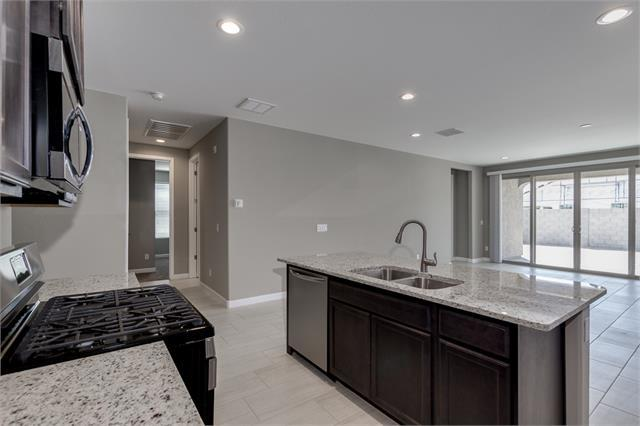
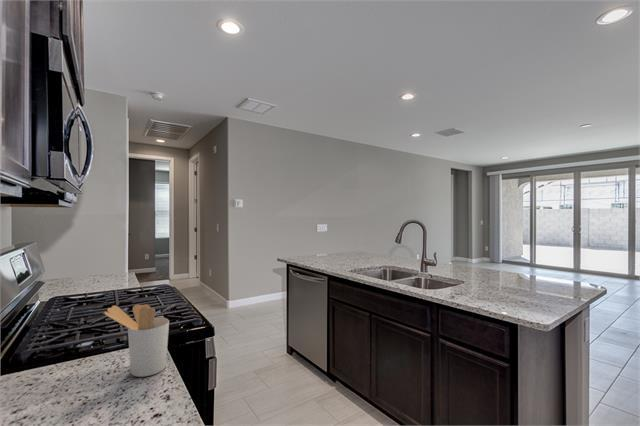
+ utensil holder [103,303,170,378]
